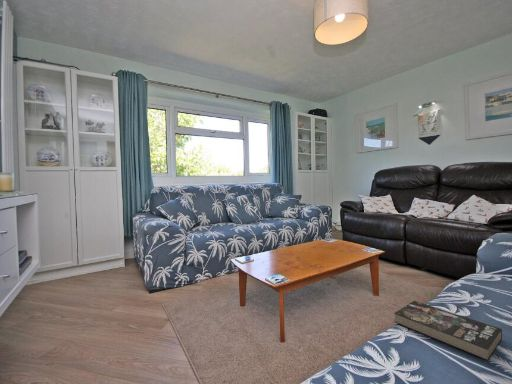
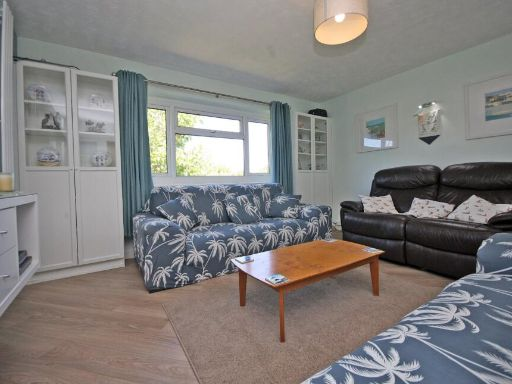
- book [394,300,503,362]
